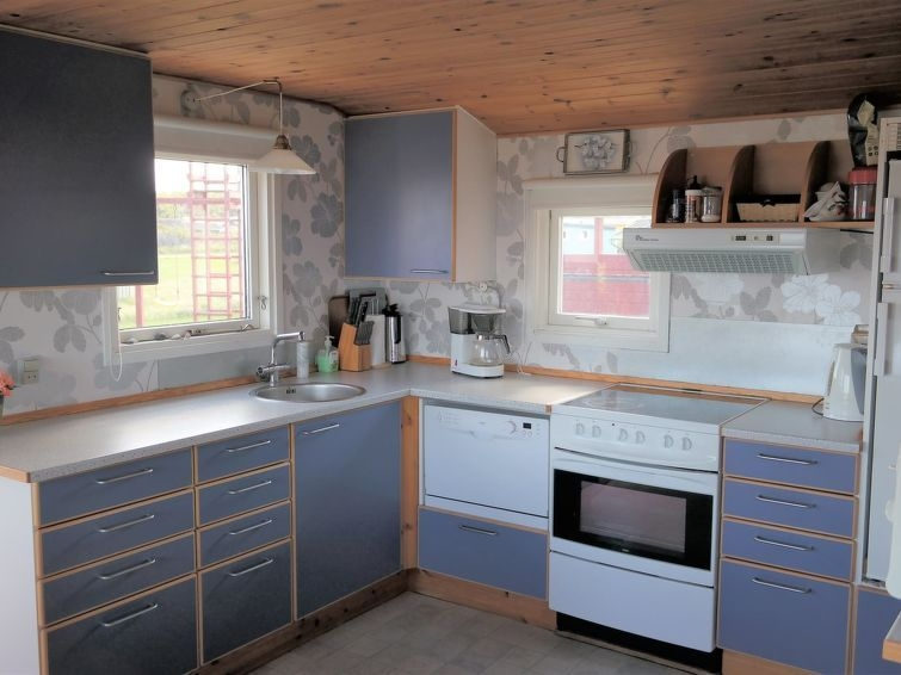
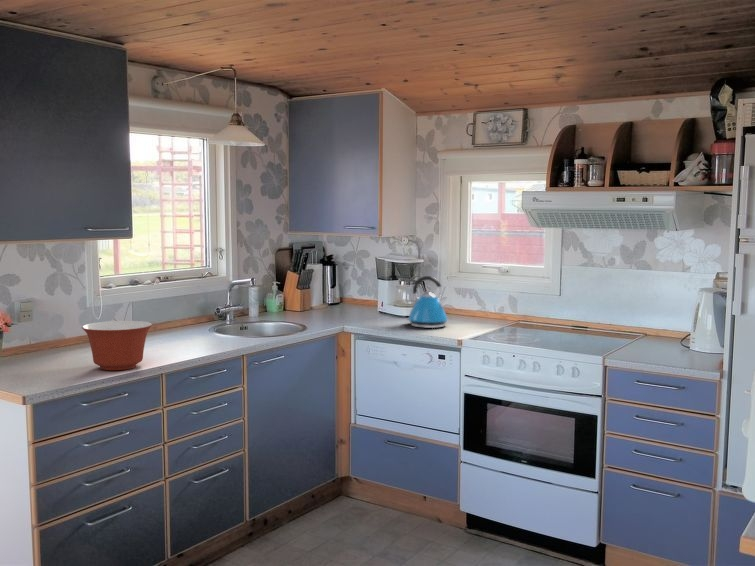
+ mixing bowl [81,320,153,371]
+ kettle [404,275,450,329]
